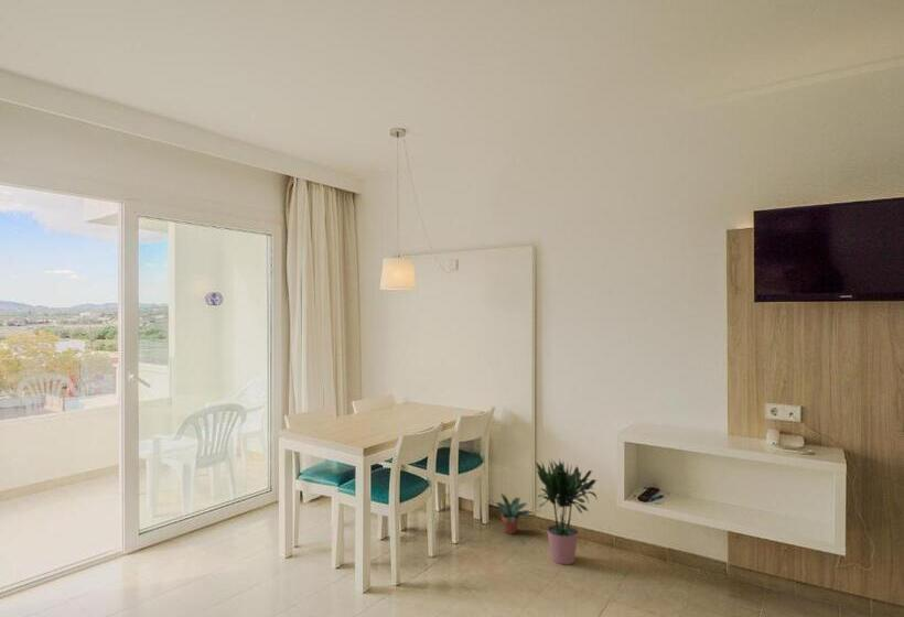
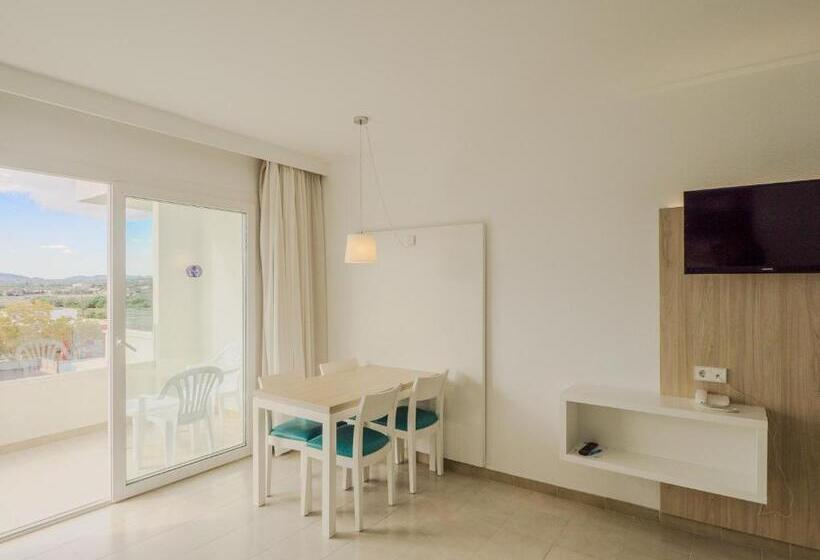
- potted plant [489,492,535,535]
- potted plant [534,458,599,565]
